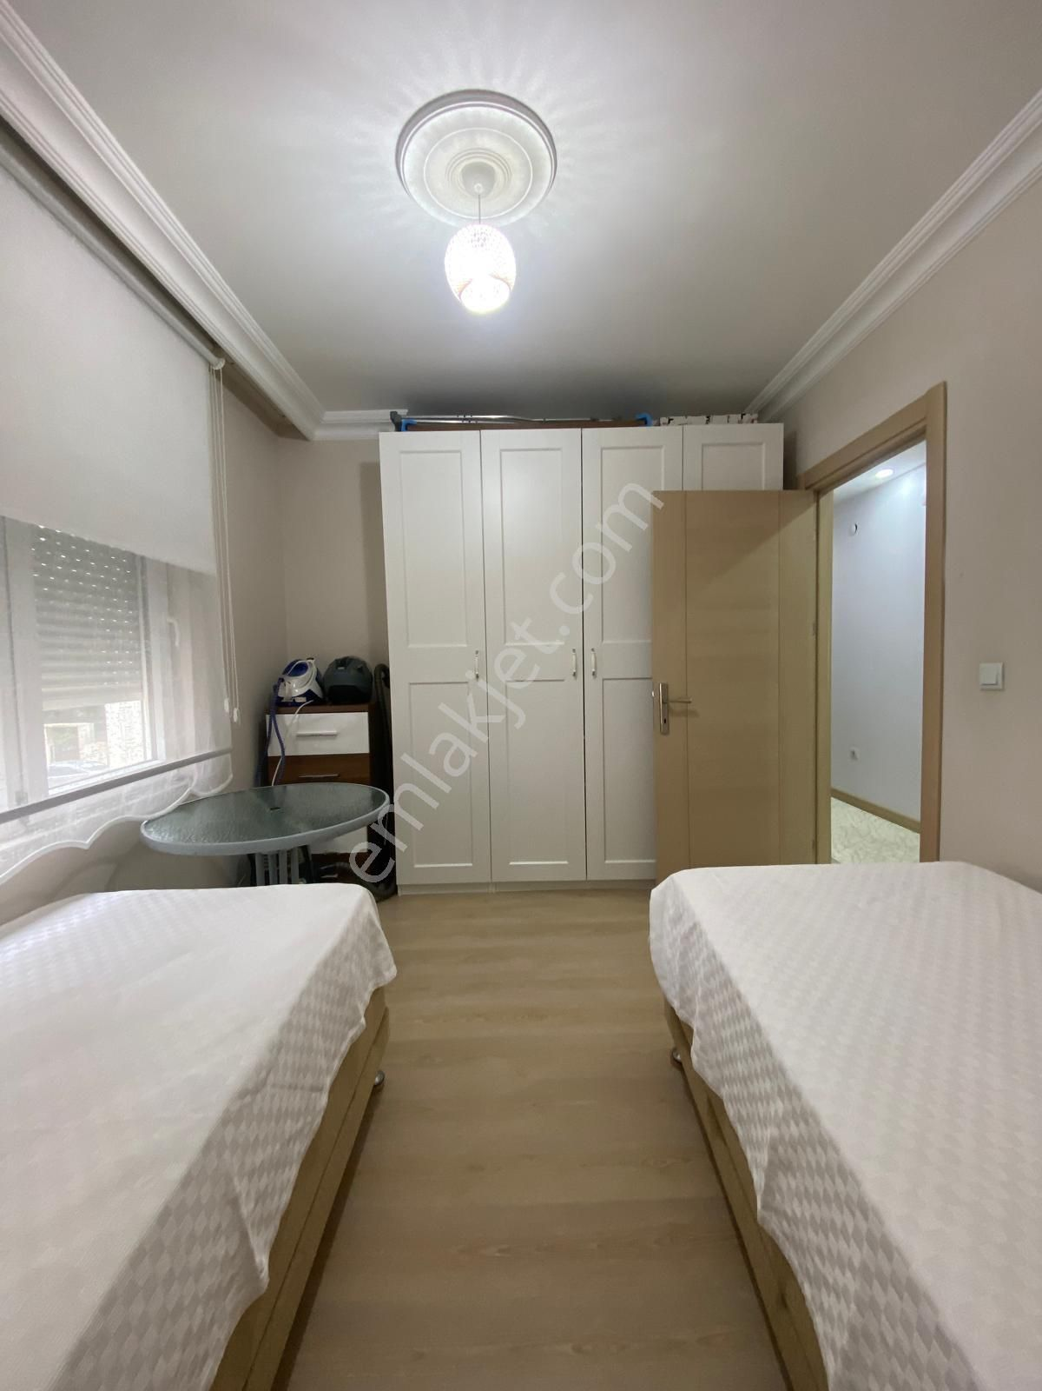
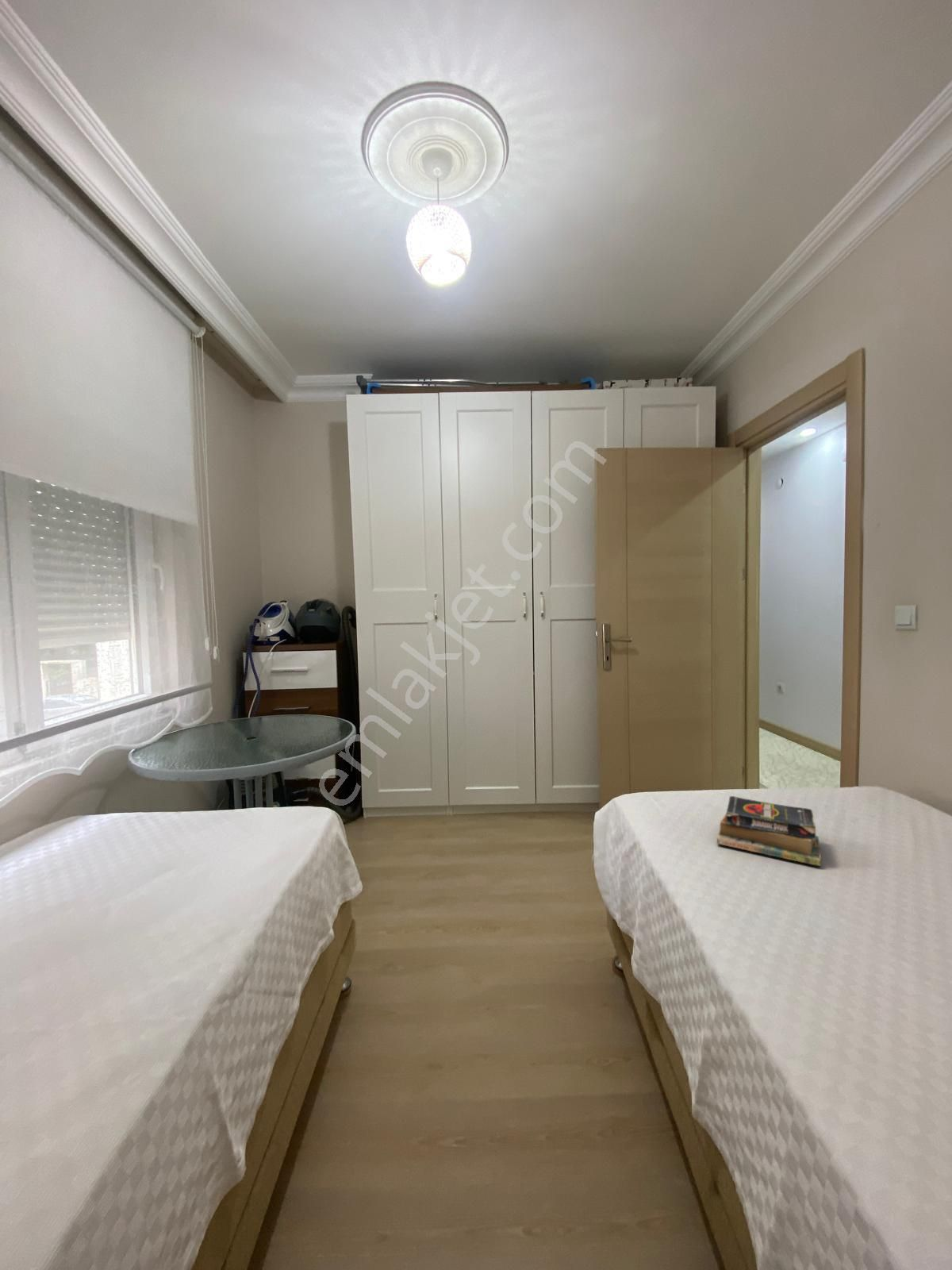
+ book [716,795,822,867]
